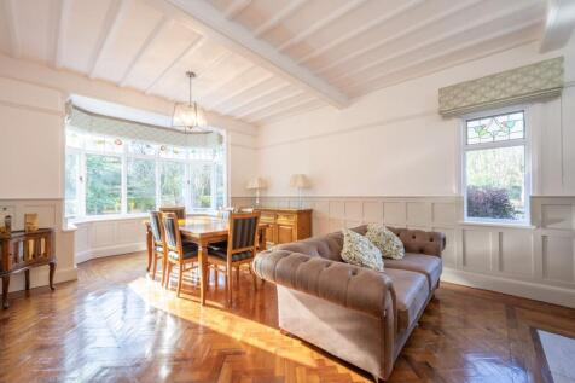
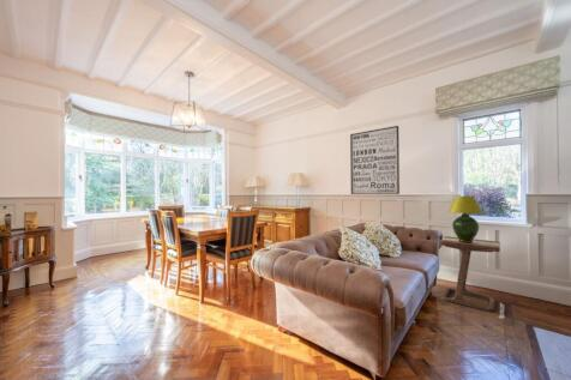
+ wall art [349,125,401,195]
+ side table [438,235,505,320]
+ table lamp [447,195,485,243]
